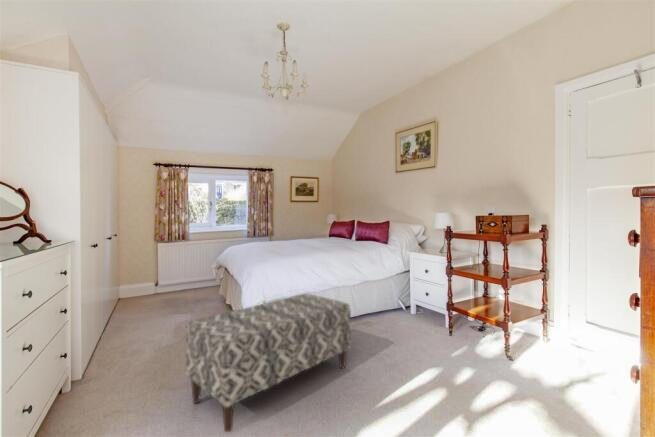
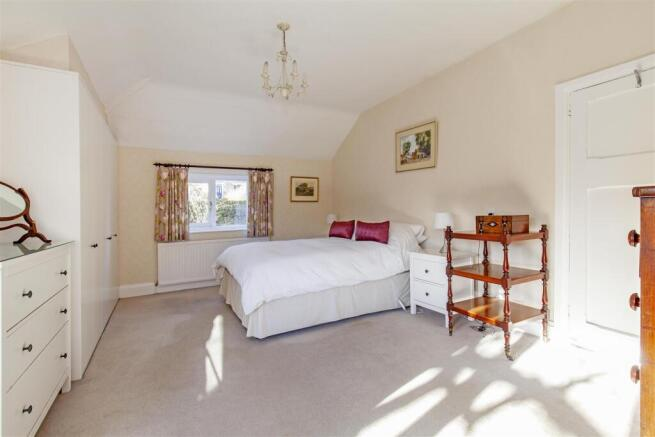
- bench [185,293,352,433]
